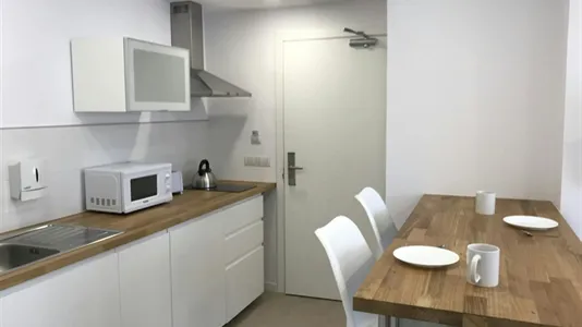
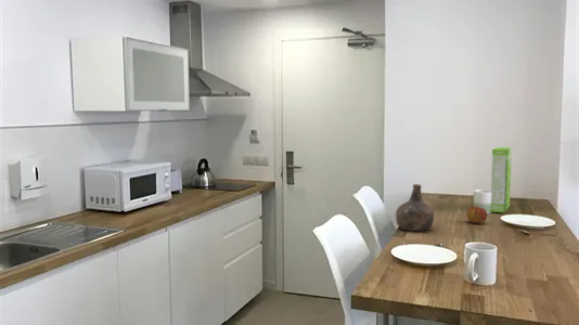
+ bottle [395,183,435,232]
+ cake mix box [489,146,513,213]
+ apple [465,204,488,224]
